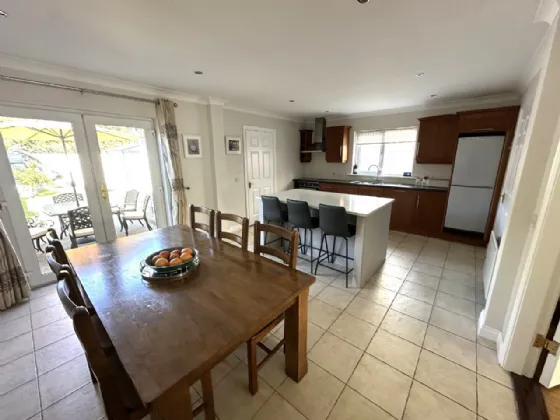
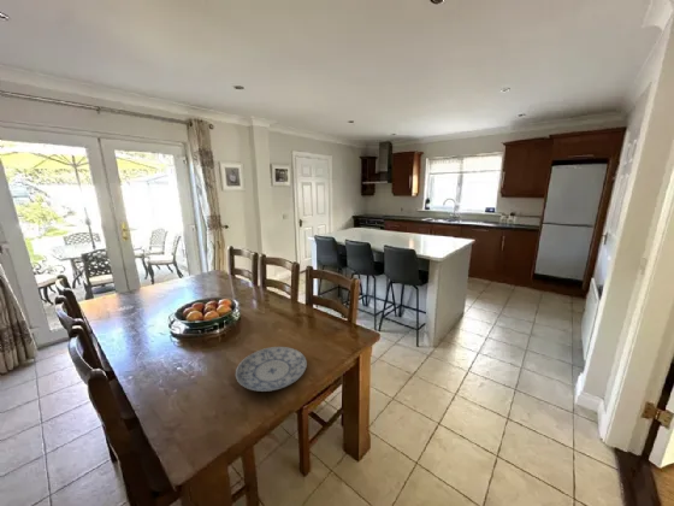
+ plate [235,346,308,393]
